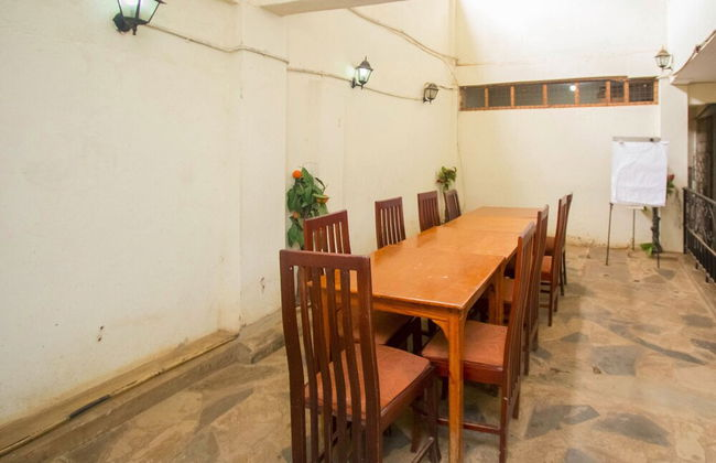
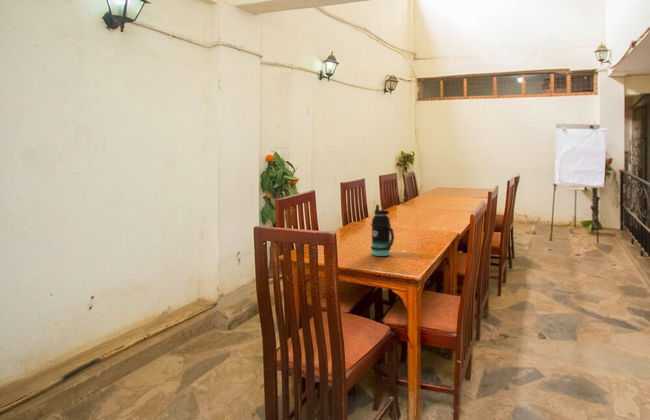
+ bottle [370,204,395,257]
